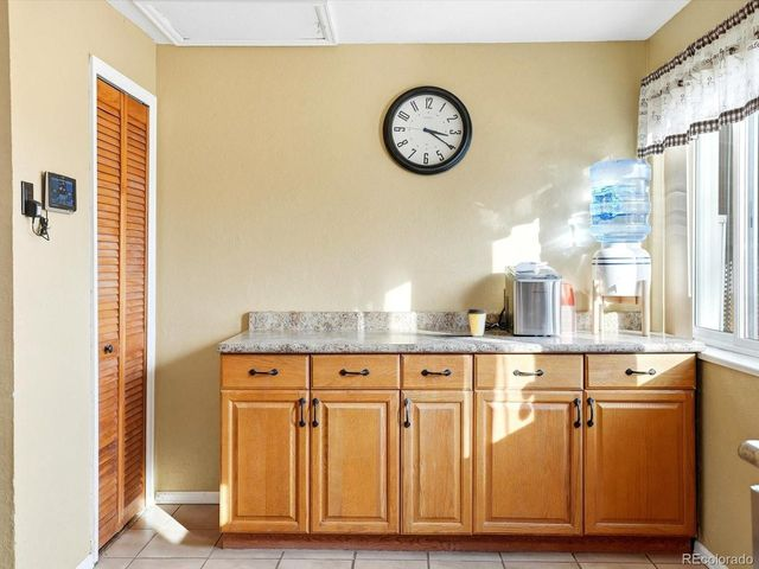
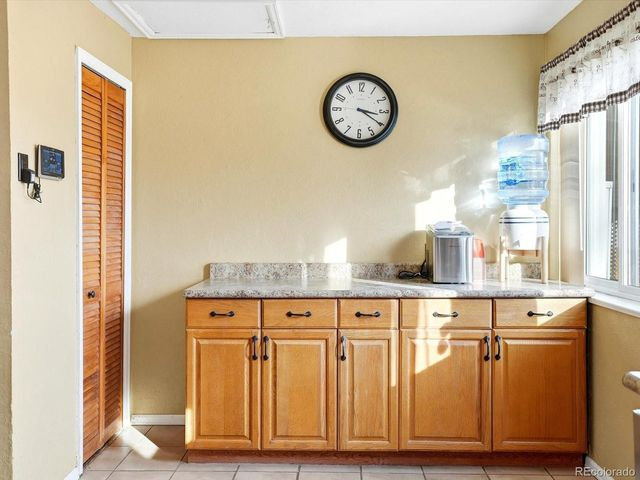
- coffee cup [466,308,489,338]
